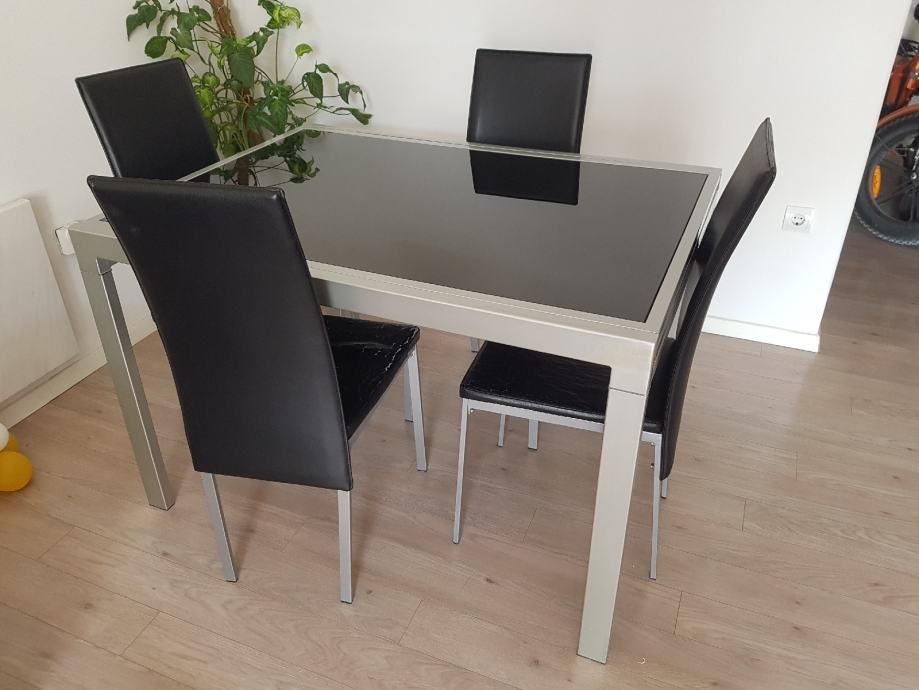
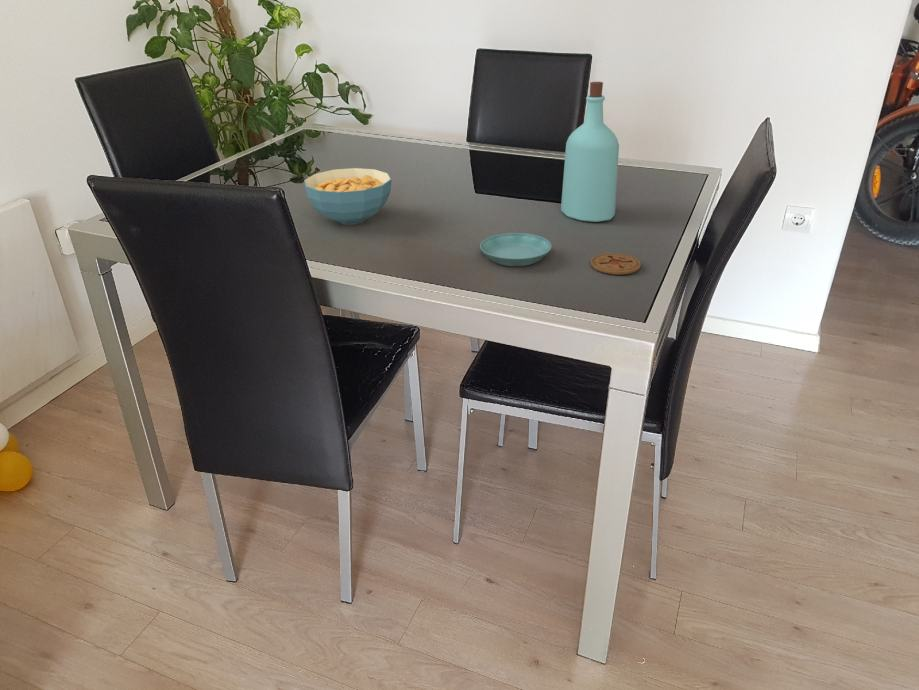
+ coaster [590,252,642,276]
+ cereal bowl [303,167,392,226]
+ saucer [479,232,553,267]
+ bottle [560,81,620,223]
